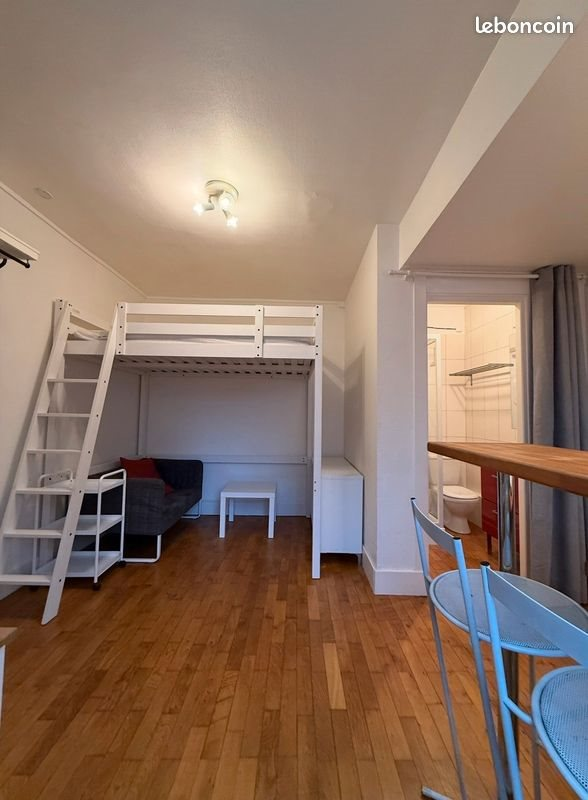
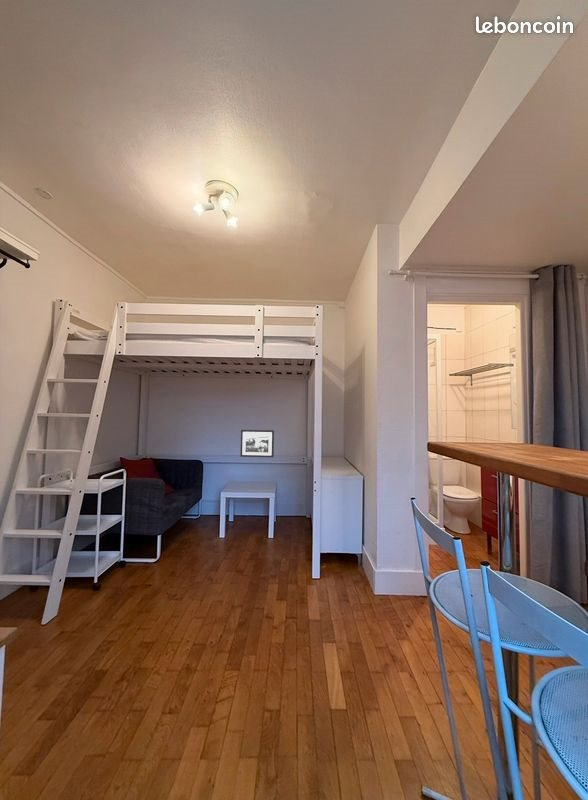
+ picture frame [239,429,275,458]
